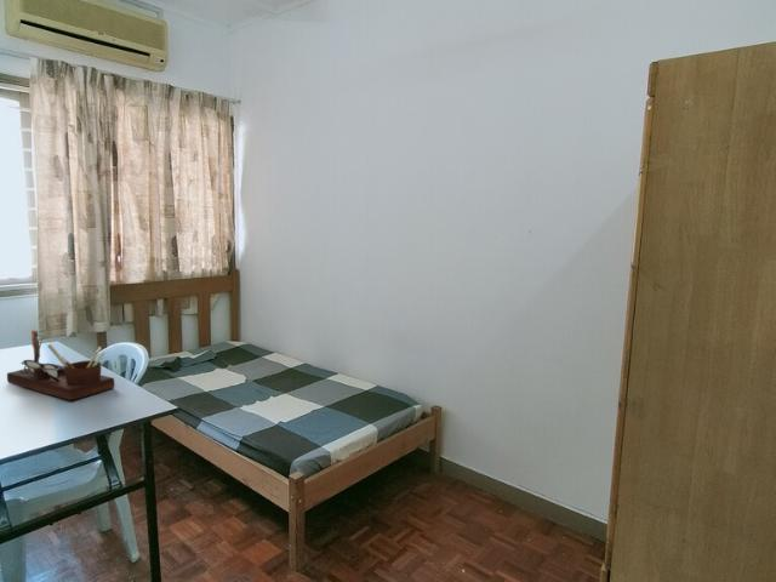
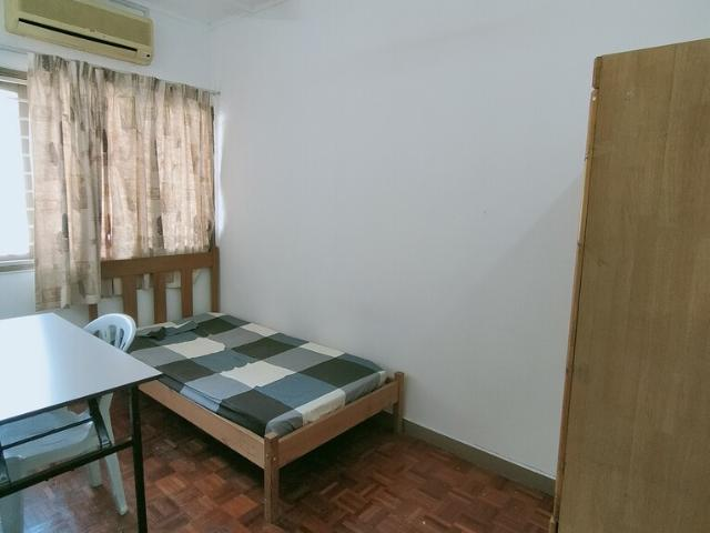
- desk organizer [6,329,115,401]
